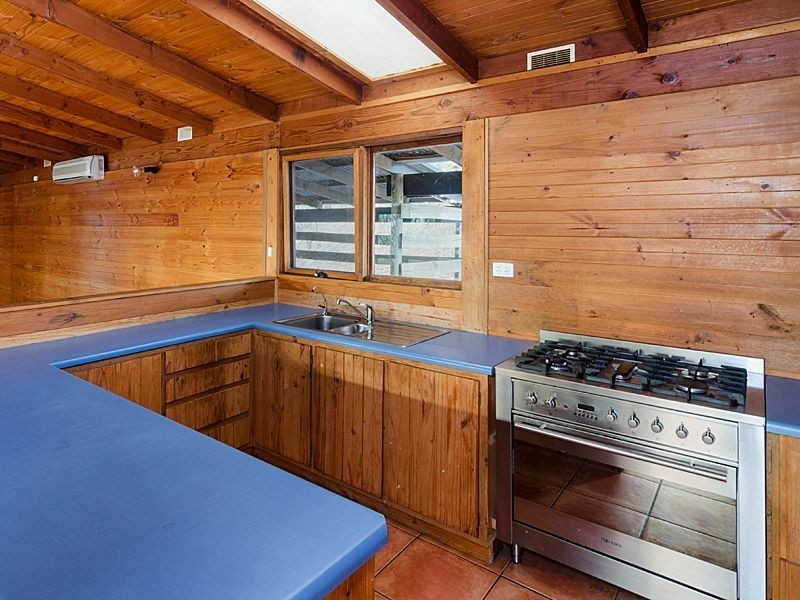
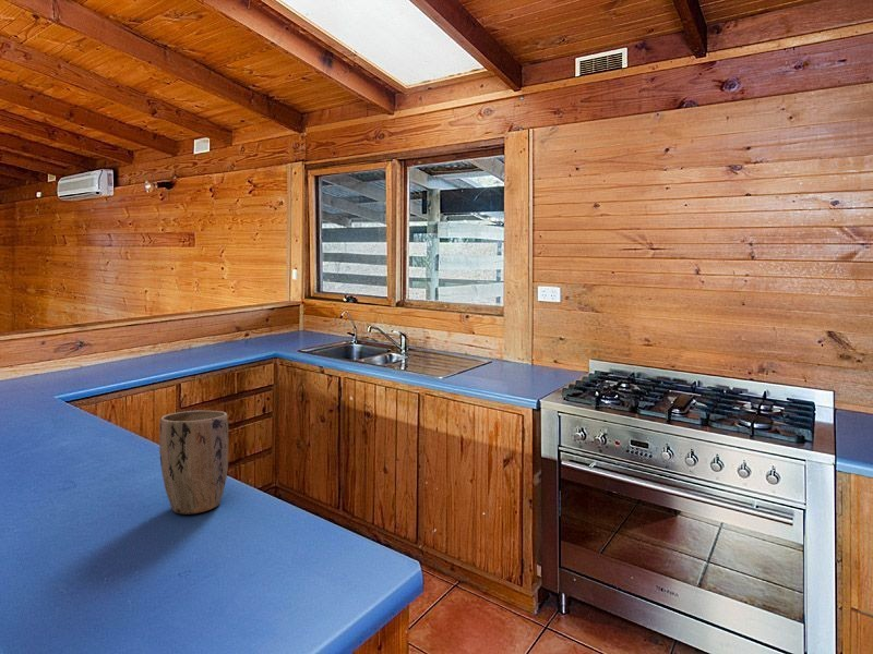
+ plant pot [158,409,229,516]
